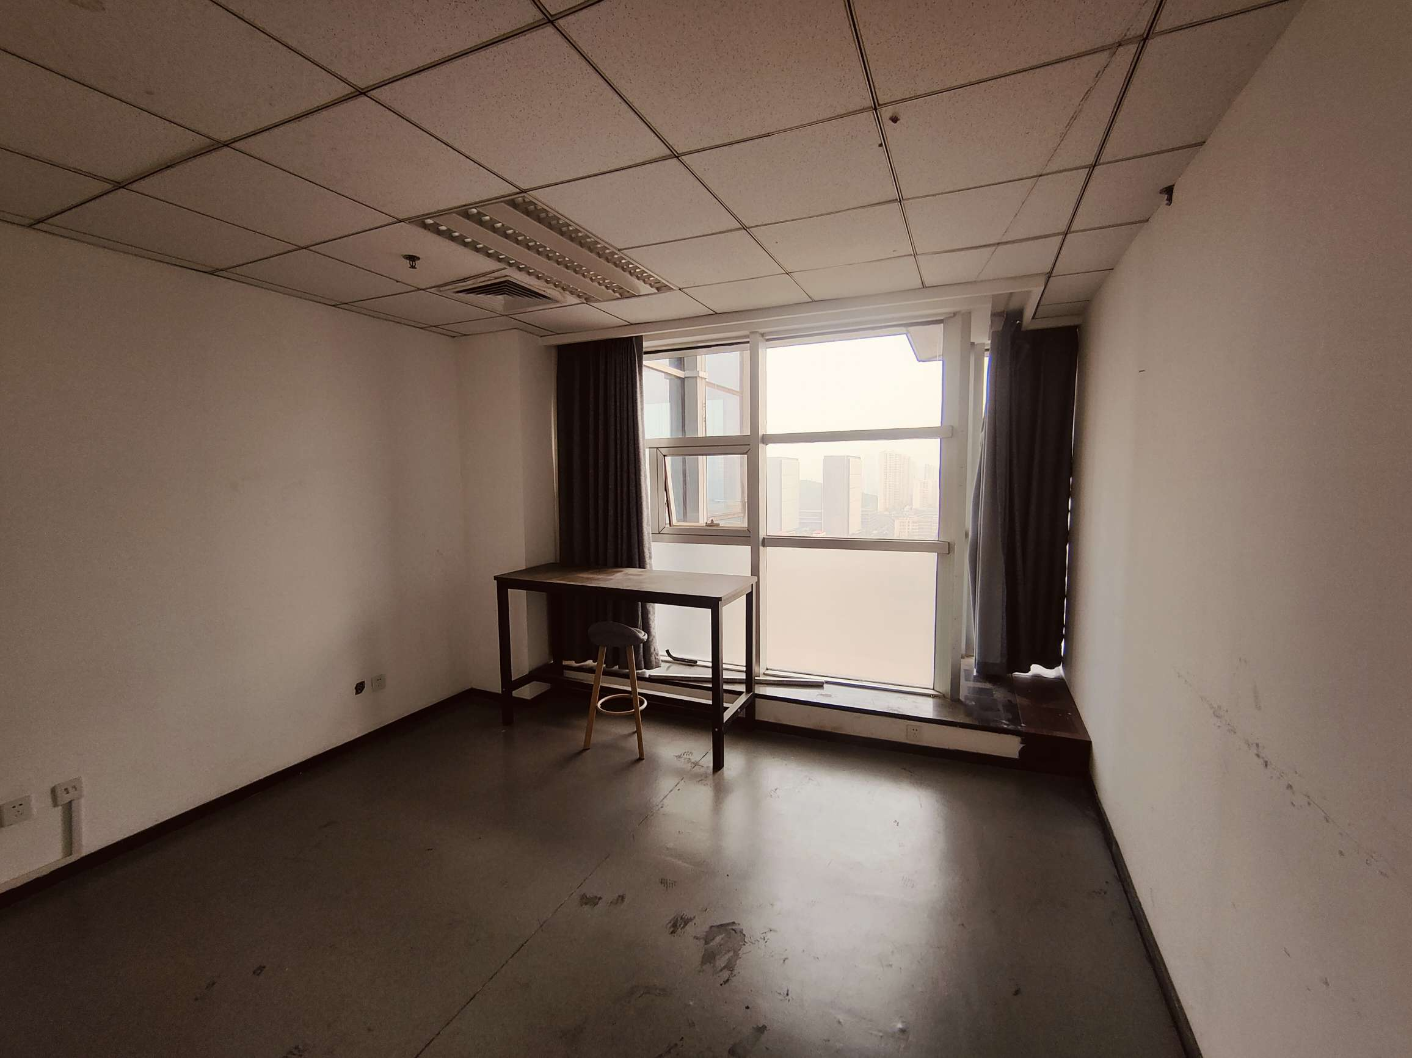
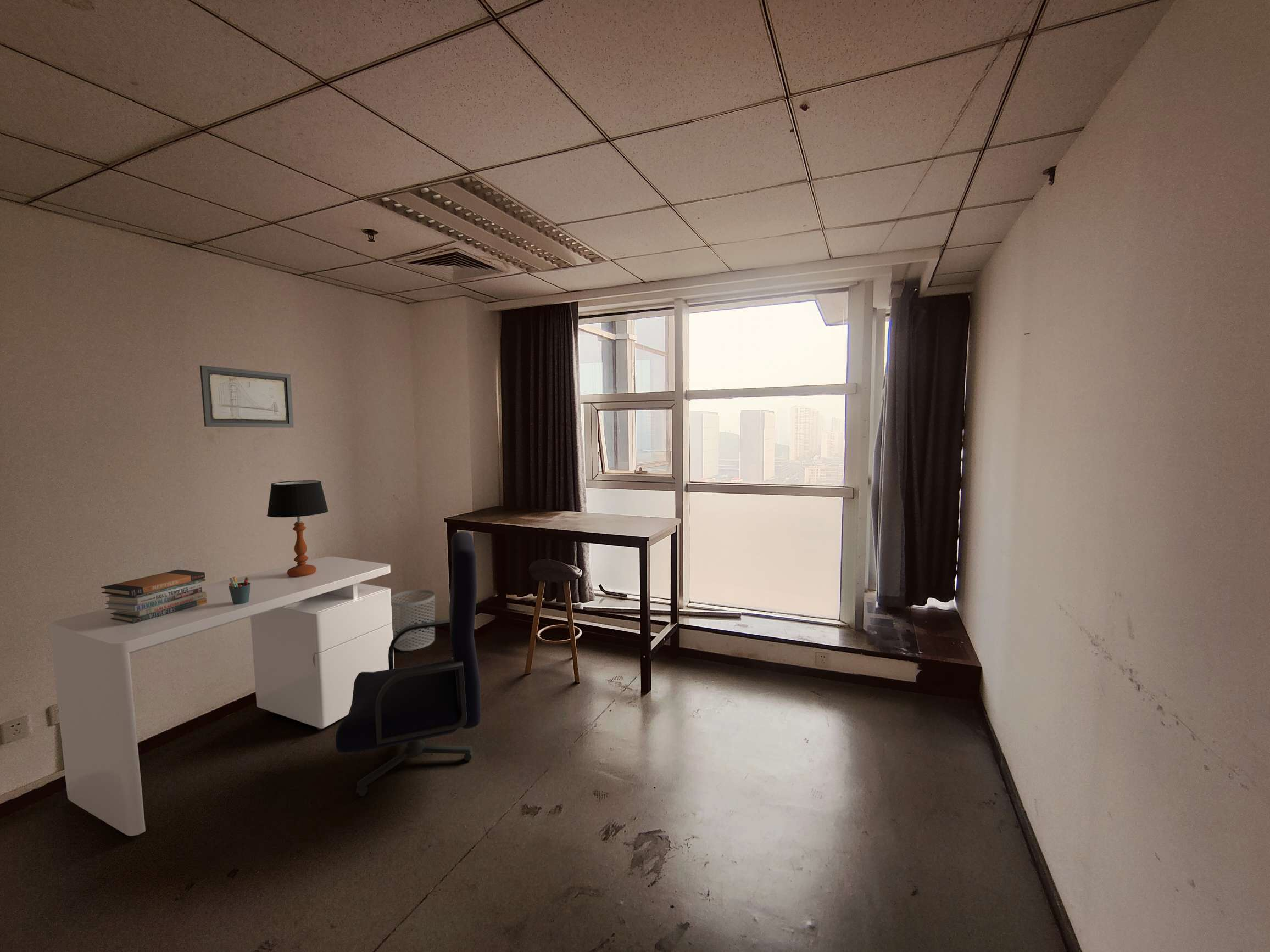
+ table lamp [266,480,329,577]
+ pen holder [229,576,251,604]
+ desk [49,556,395,837]
+ book stack [101,569,207,624]
+ wall art [199,365,294,428]
+ office chair [335,531,482,797]
+ waste bin [391,589,436,651]
